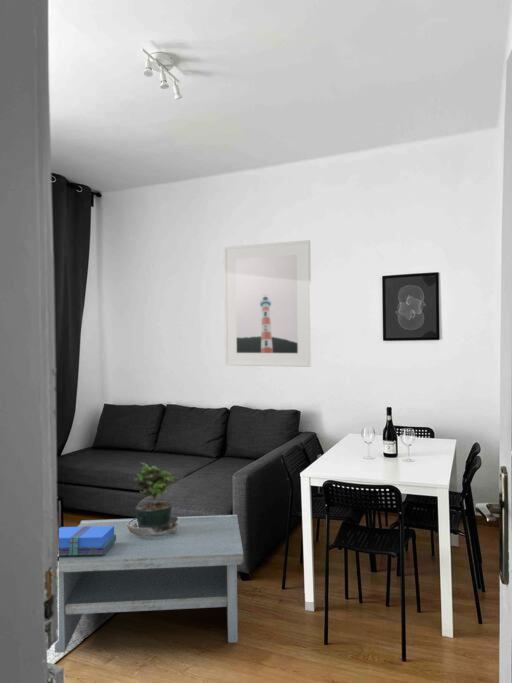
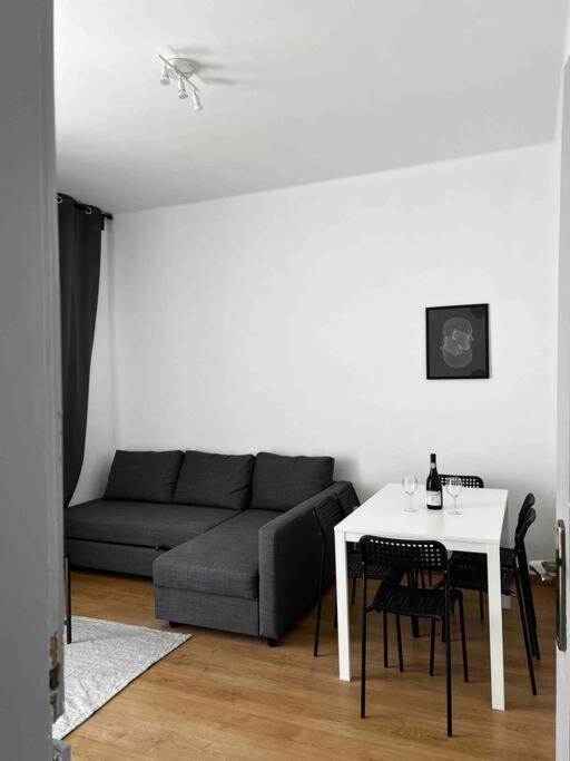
- potted plant [127,462,179,536]
- books [58,526,116,556]
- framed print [223,239,312,368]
- coffee table [54,514,245,654]
